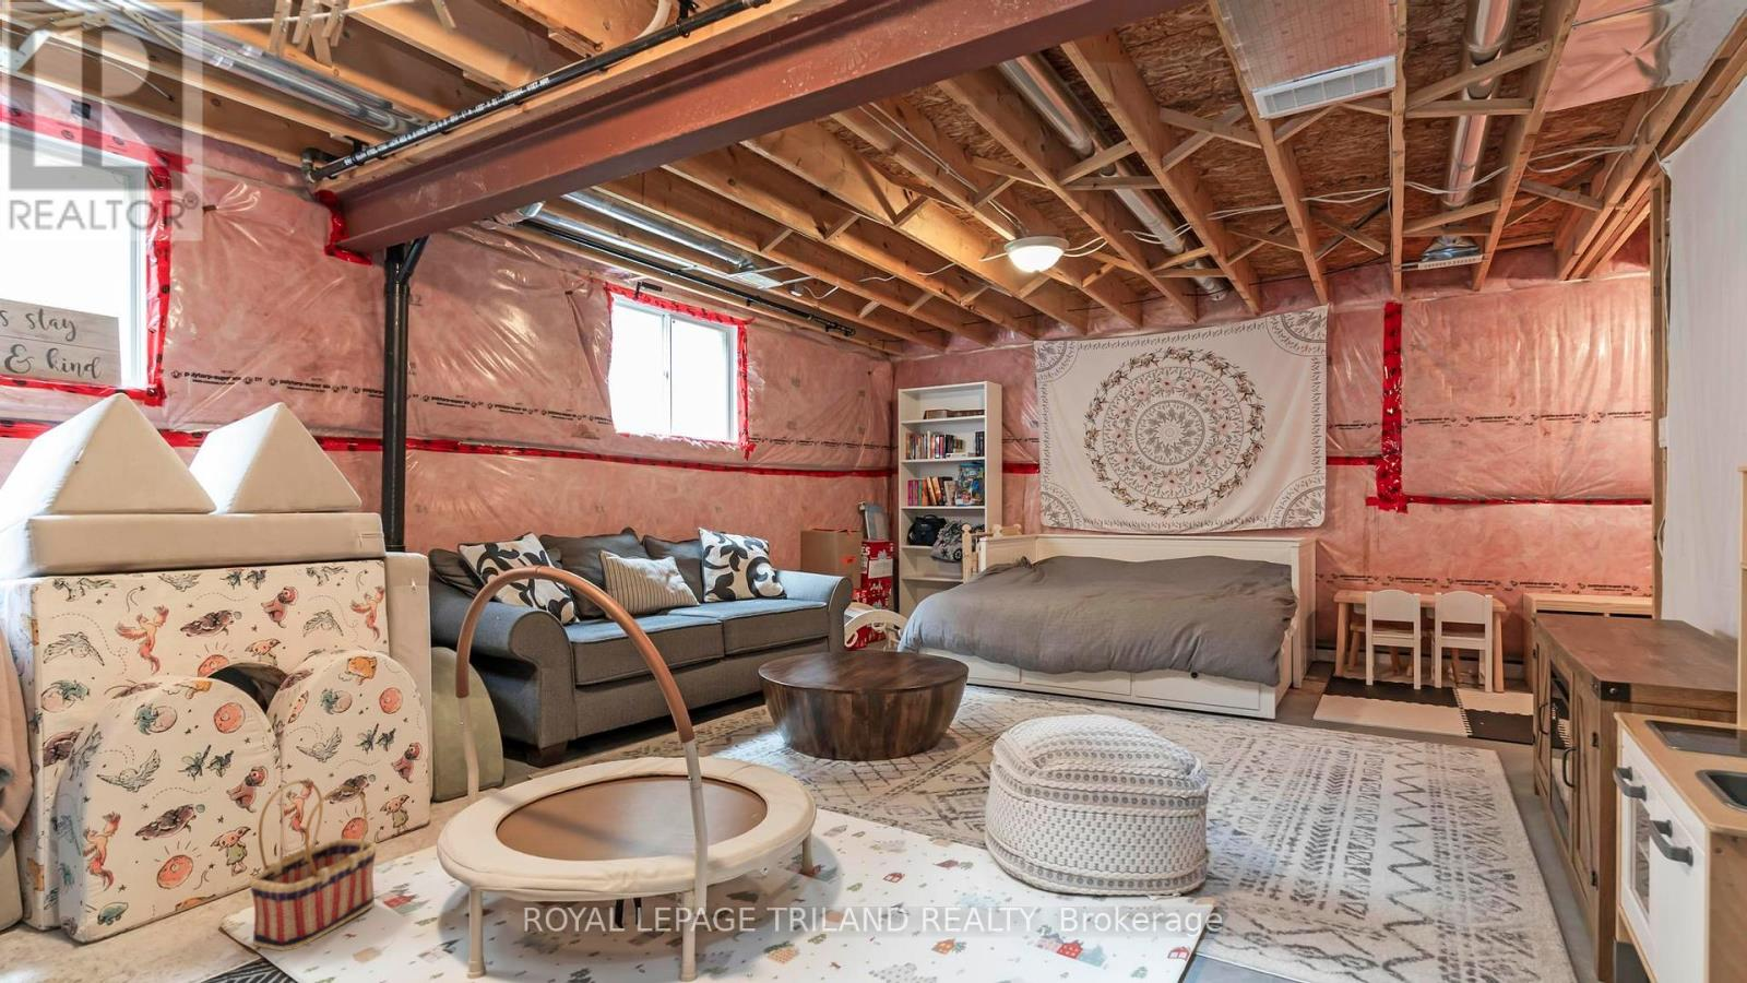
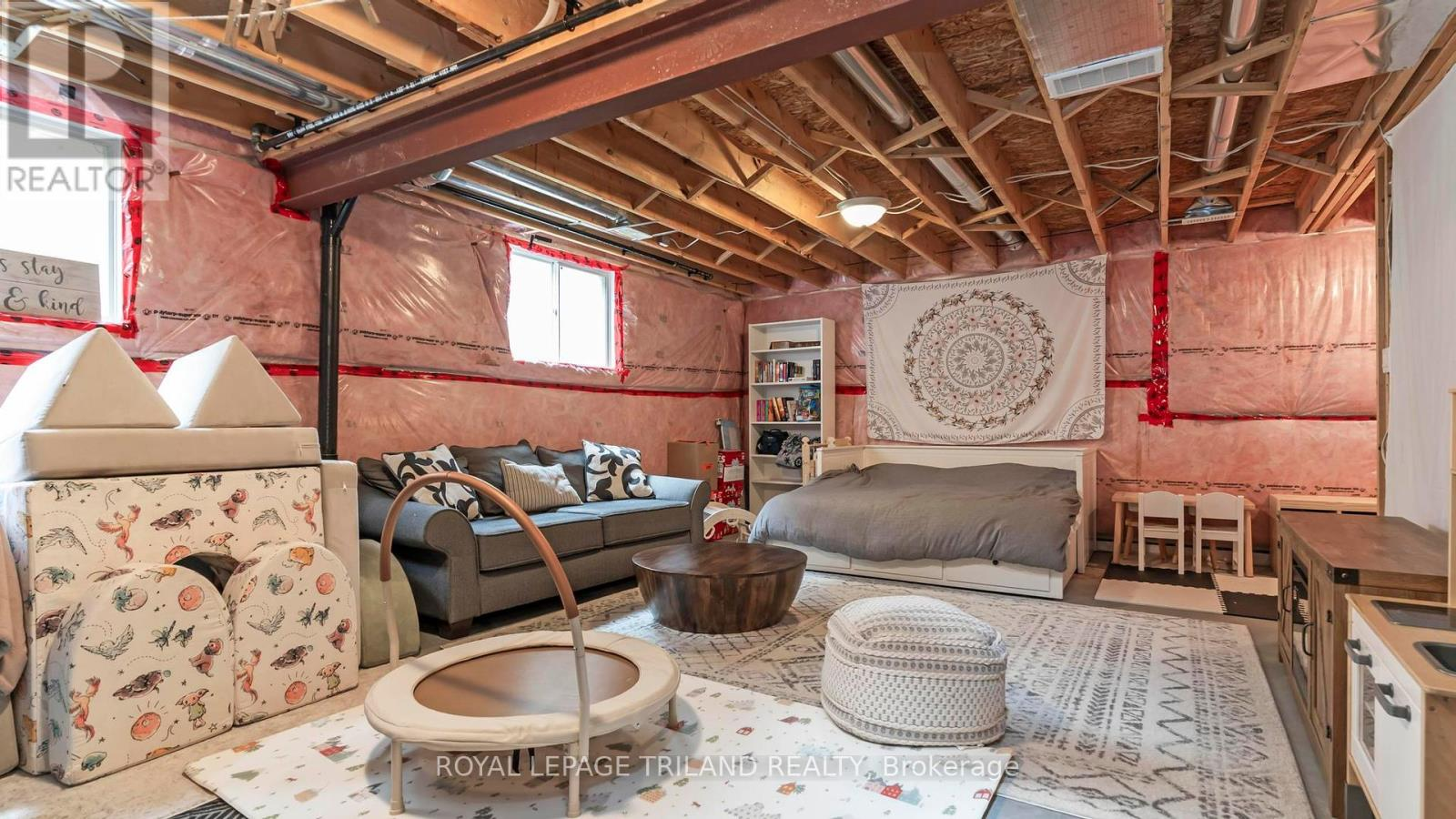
- basket [248,779,378,953]
